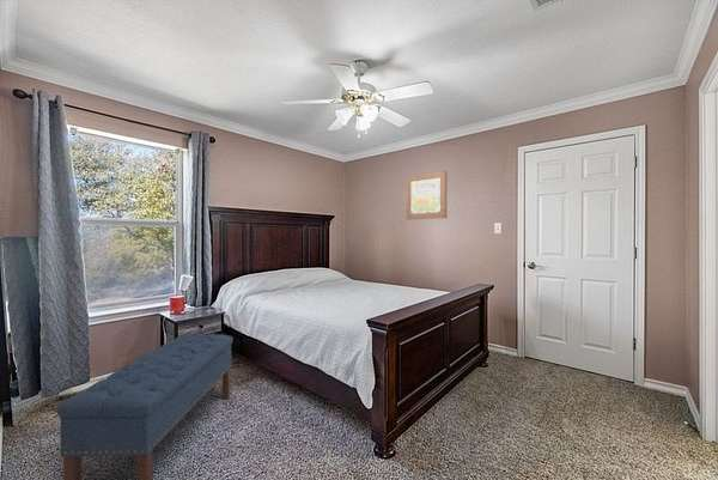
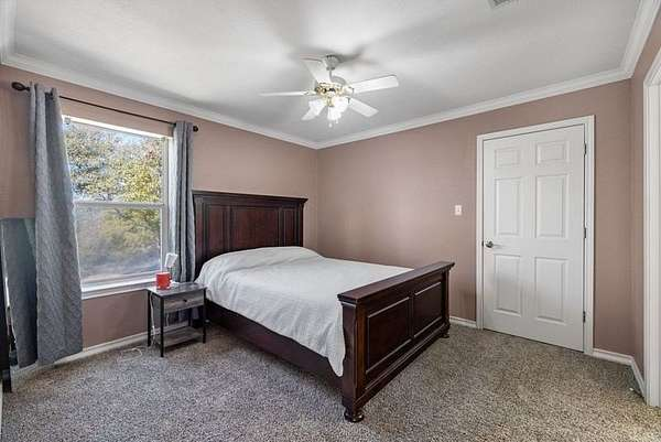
- bench [55,333,235,480]
- wall art [406,170,448,220]
